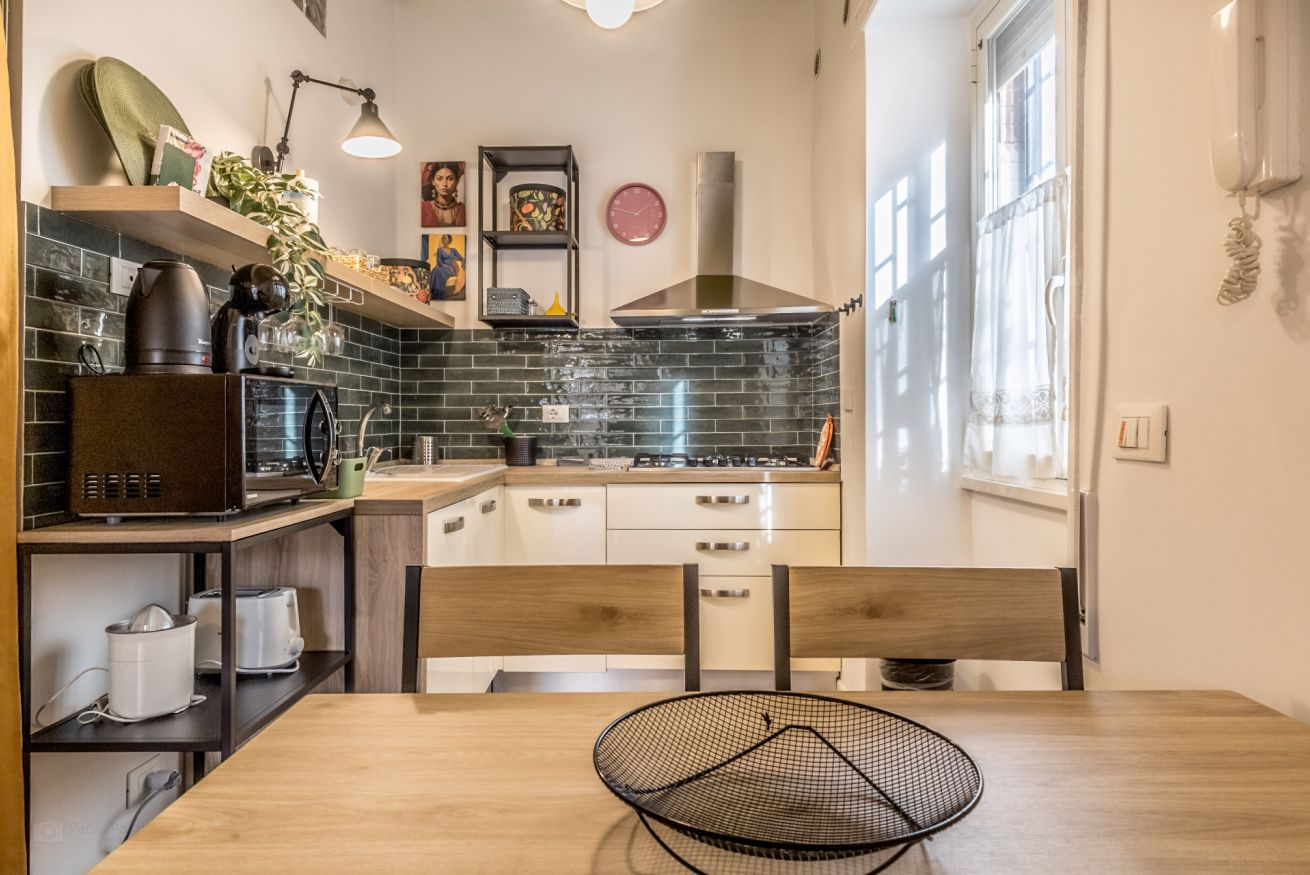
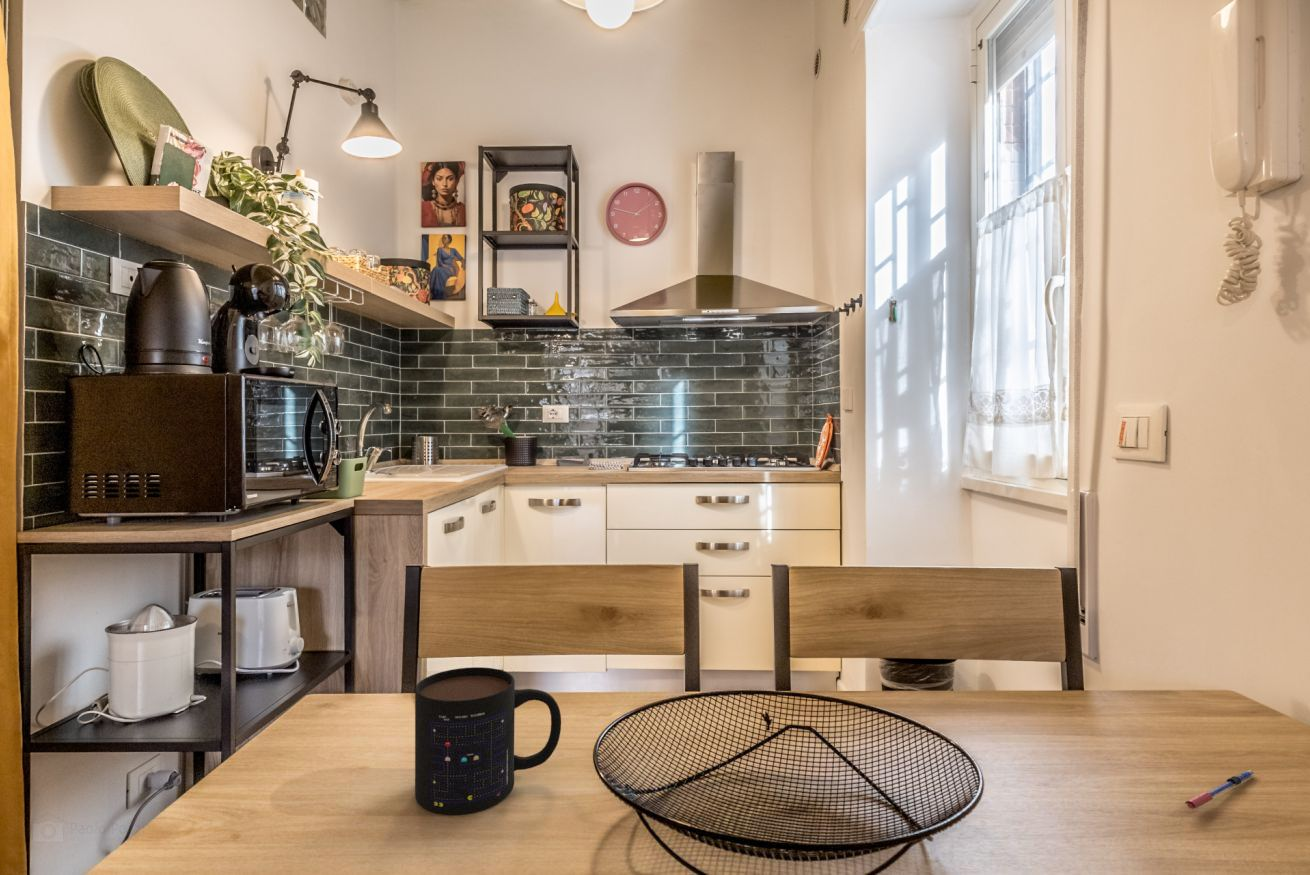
+ pen [1183,769,1258,810]
+ mug [414,666,562,815]
